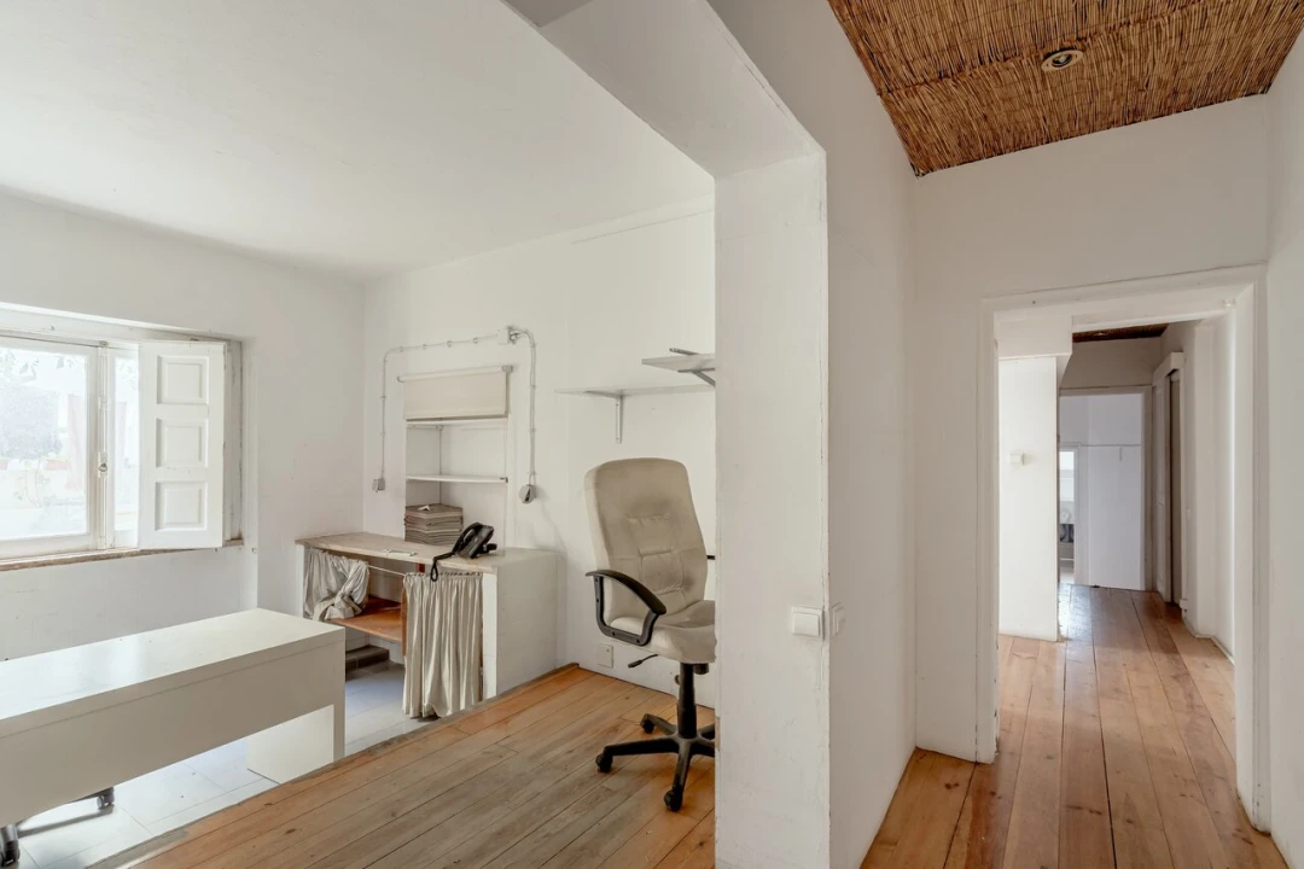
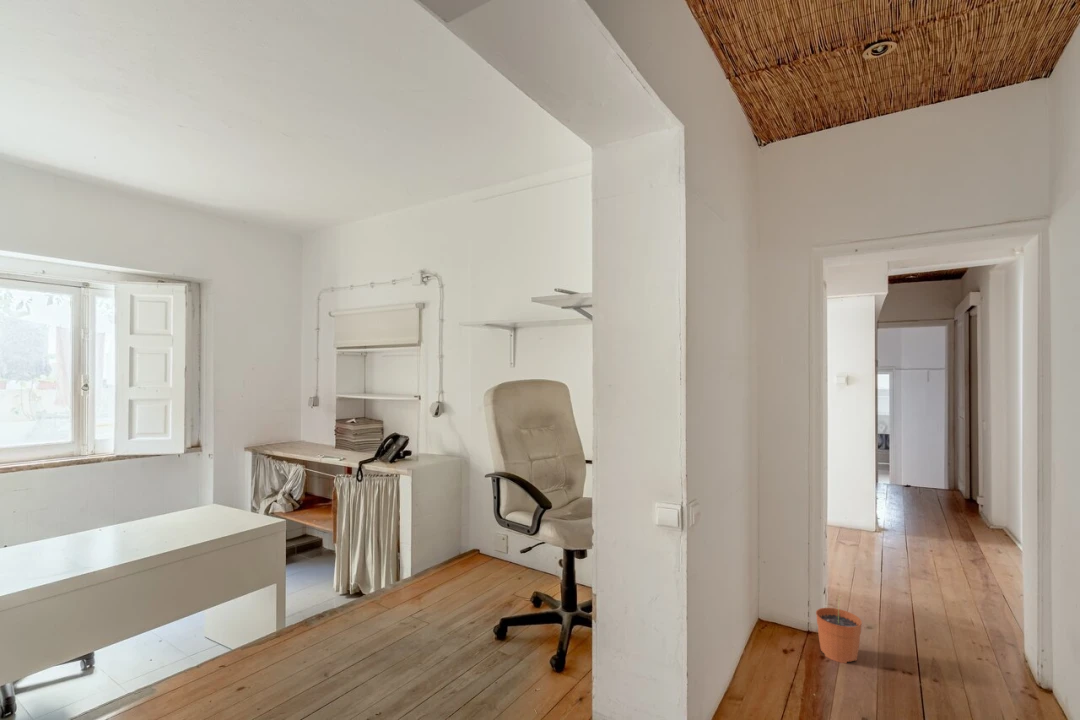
+ plant pot [815,595,863,664]
